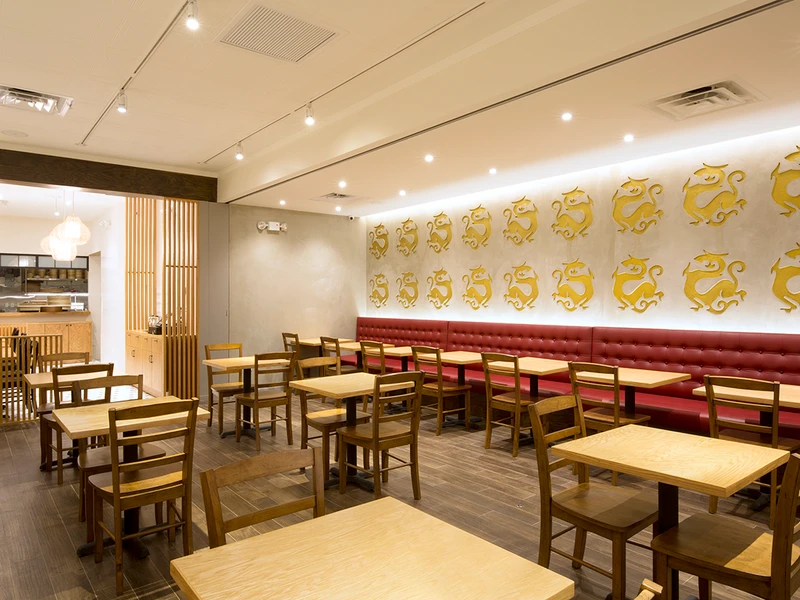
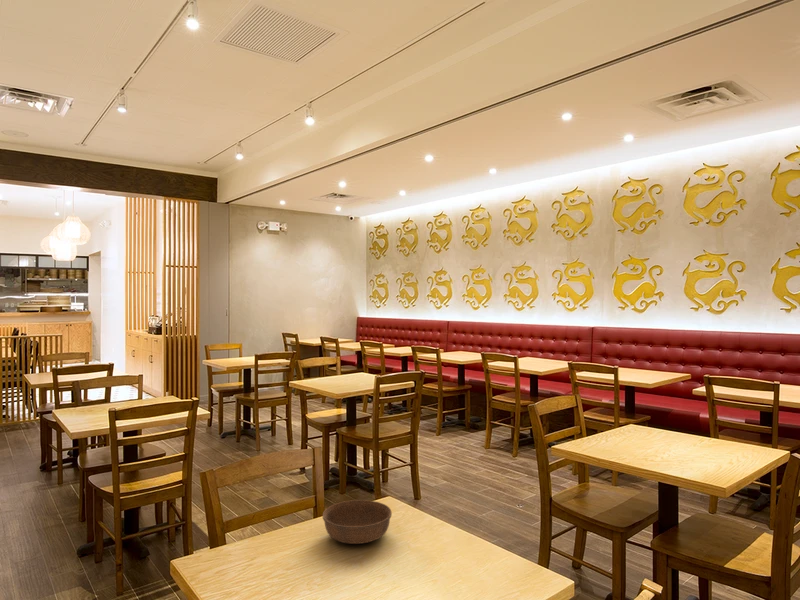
+ soup bowl [322,499,393,545]
